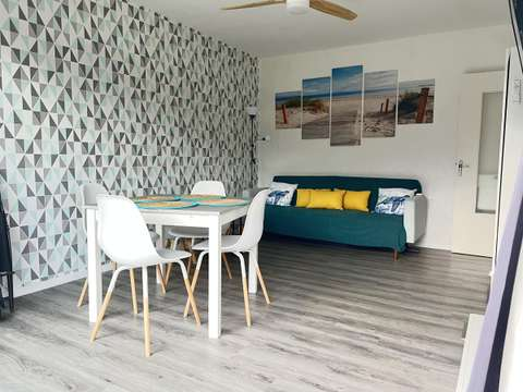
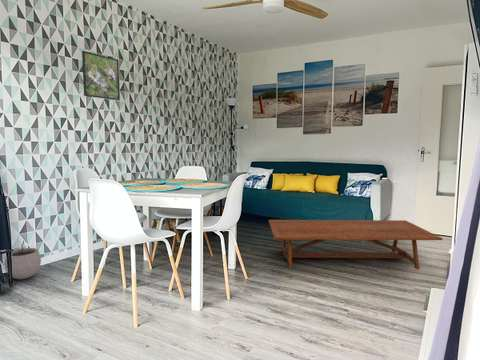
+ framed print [81,50,121,101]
+ coffee table [268,219,443,270]
+ plant pot [4,239,42,280]
